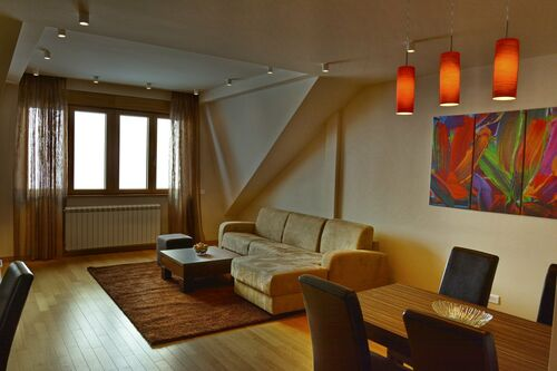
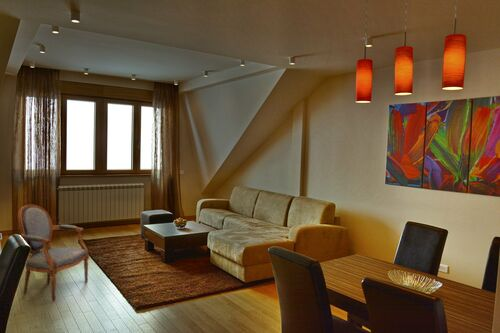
+ armchair [17,204,90,303]
